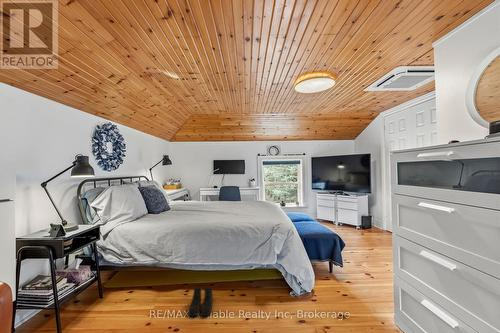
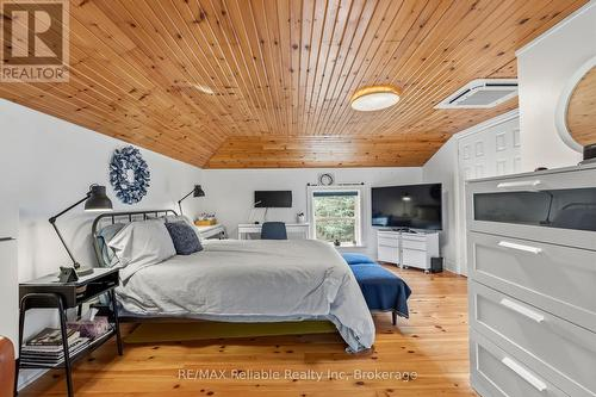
- boots [188,285,214,317]
